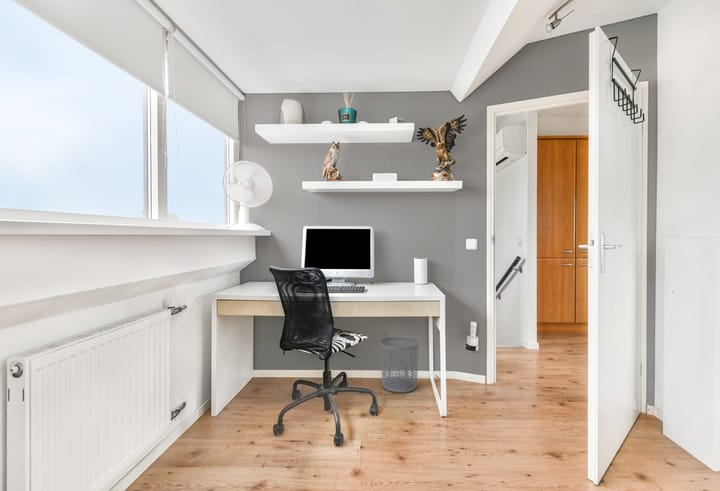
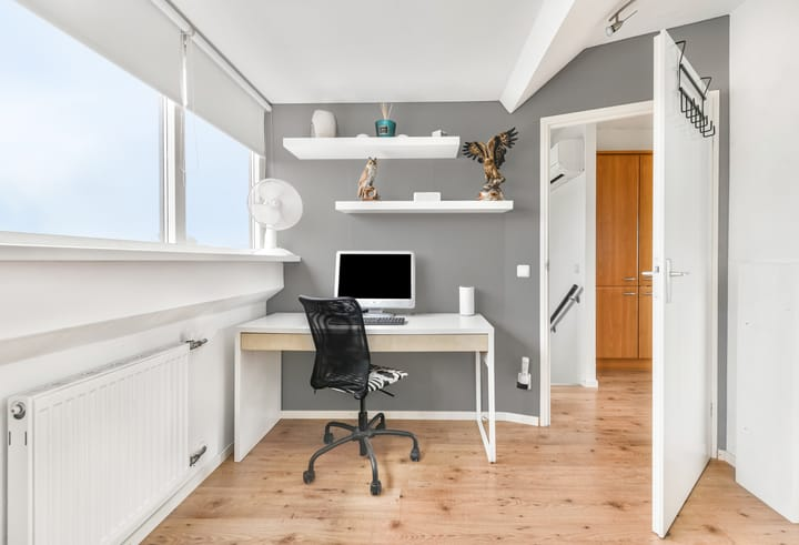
- waste bin [380,336,420,394]
